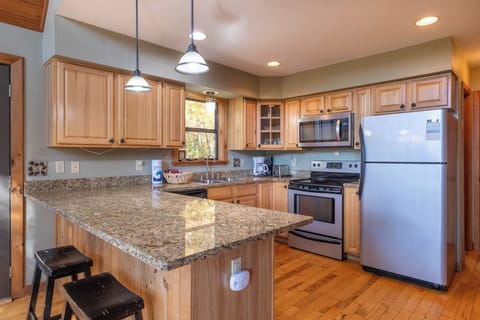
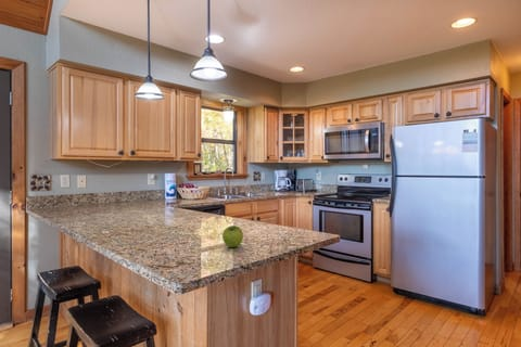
+ fruit [221,224,244,248]
